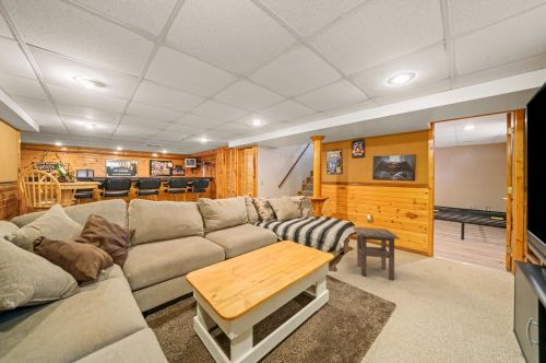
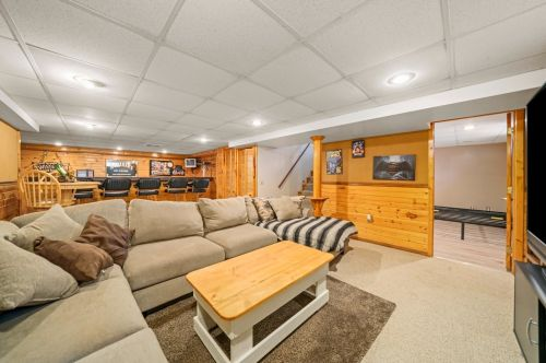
- side table [352,226,402,281]
